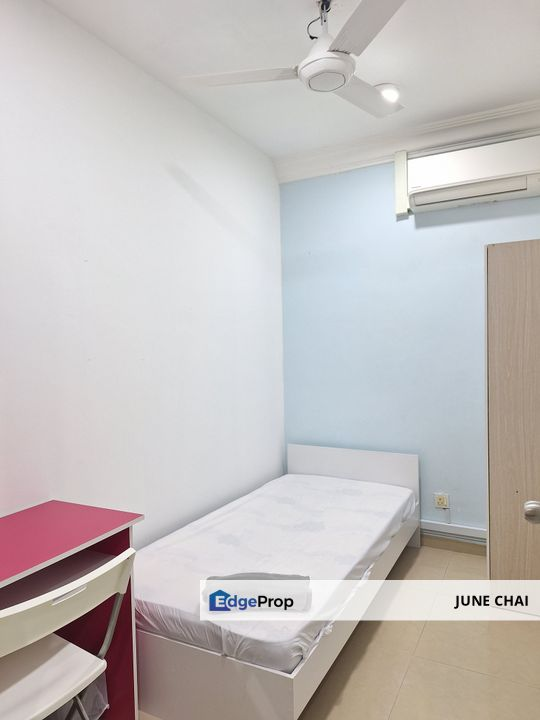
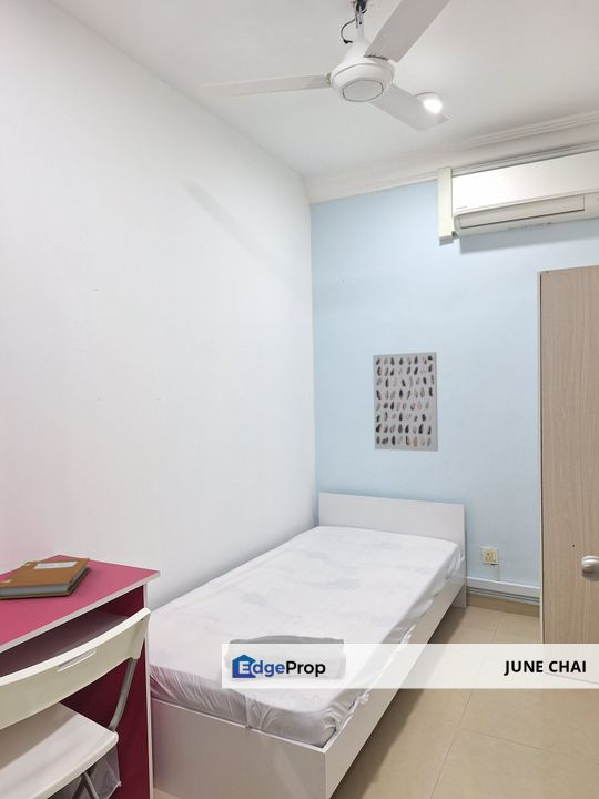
+ wall art [372,351,439,453]
+ notebook [0,557,91,600]
